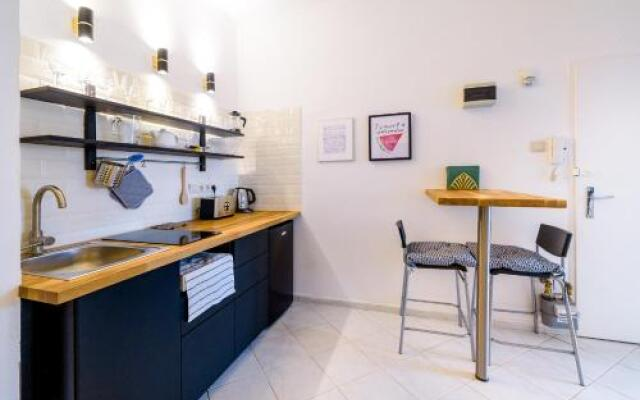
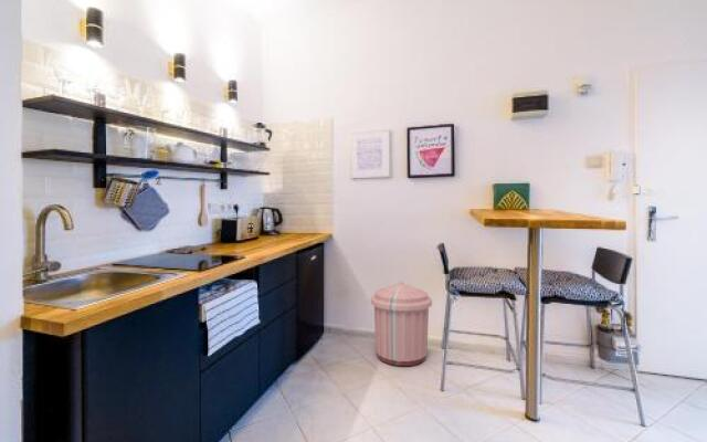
+ trash can [370,281,433,367]
